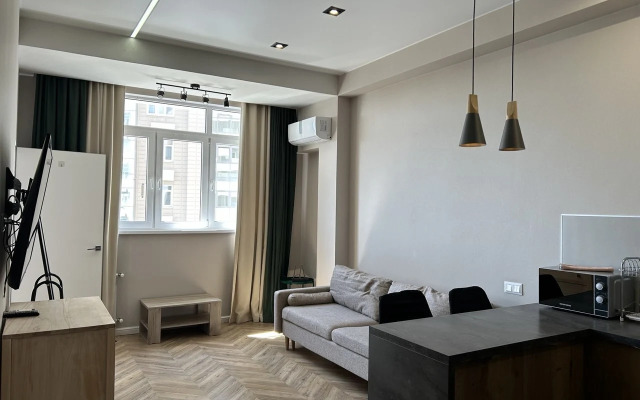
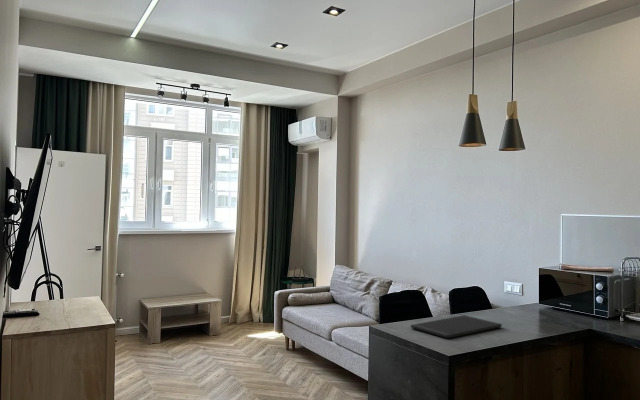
+ cutting board [410,314,503,339]
